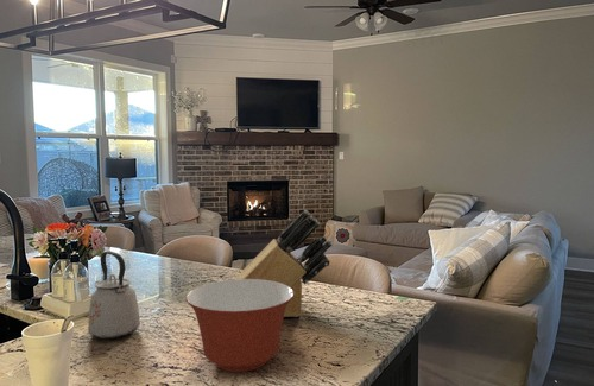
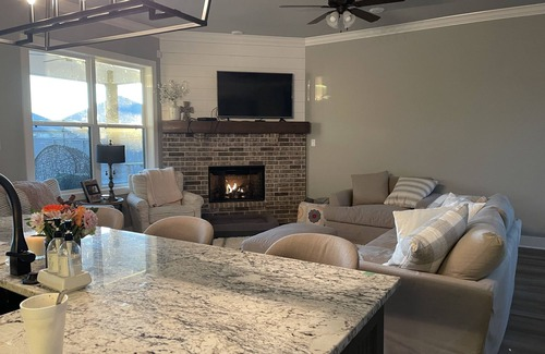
- kettle [87,249,141,340]
- knife block [234,209,334,318]
- mixing bowl [184,278,295,373]
